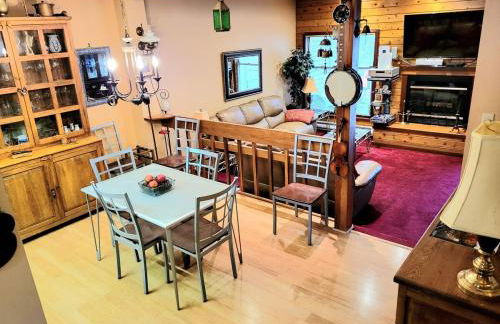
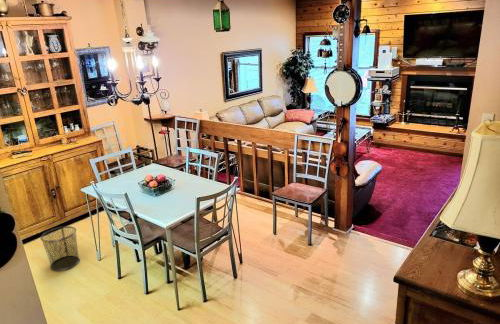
+ waste bin [39,225,81,272]
